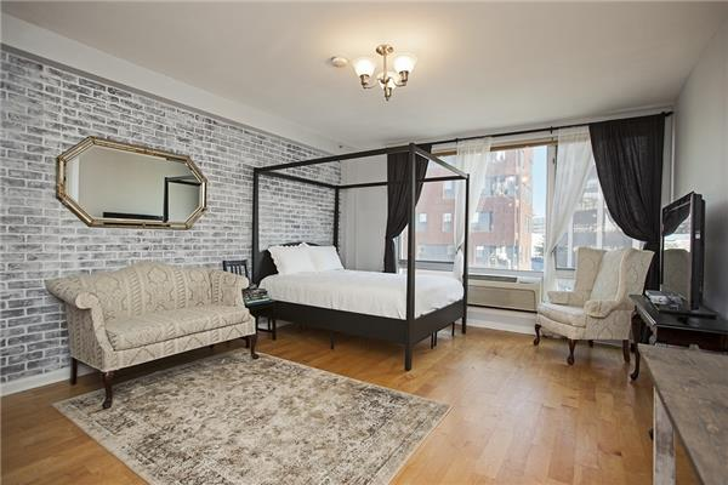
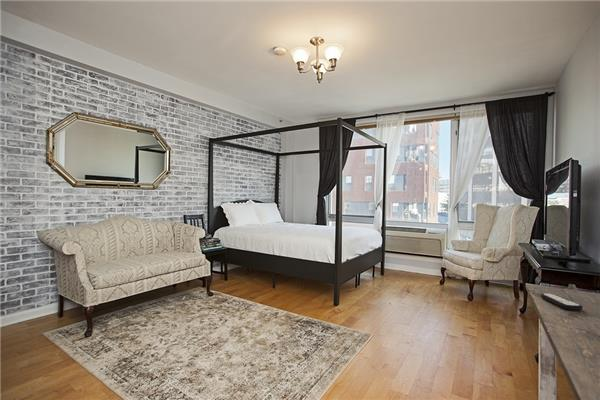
+ remote control [540,292,584,311]
